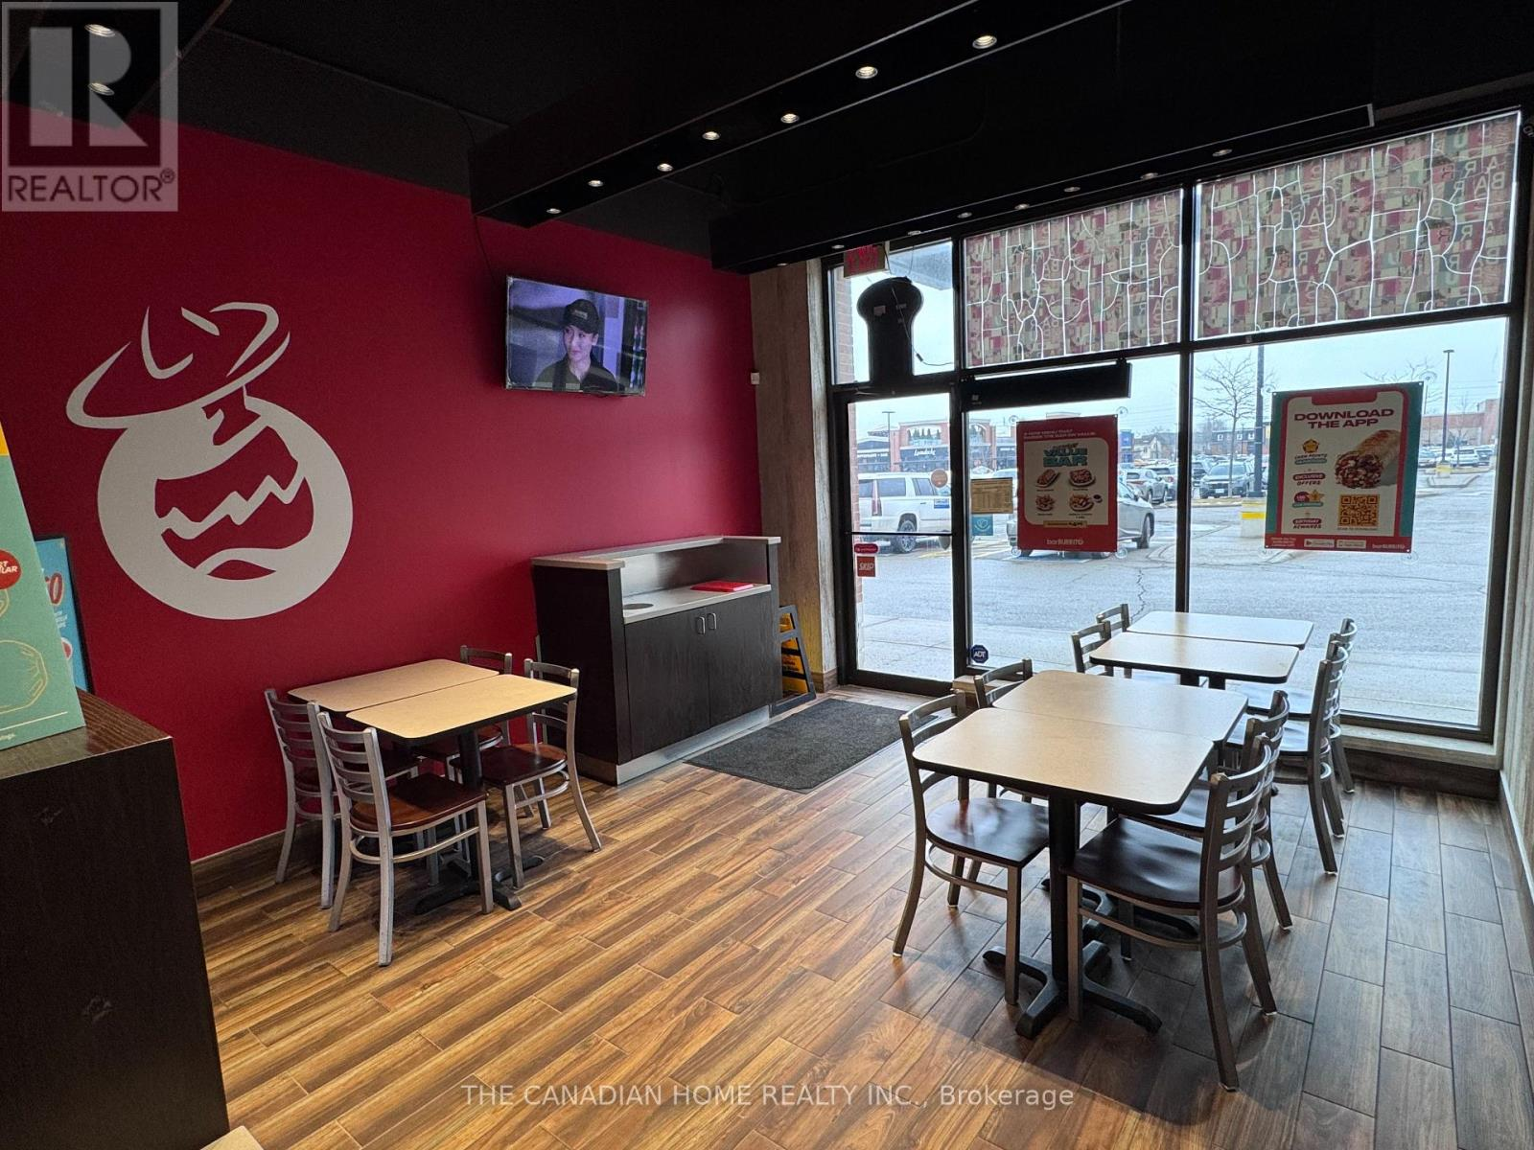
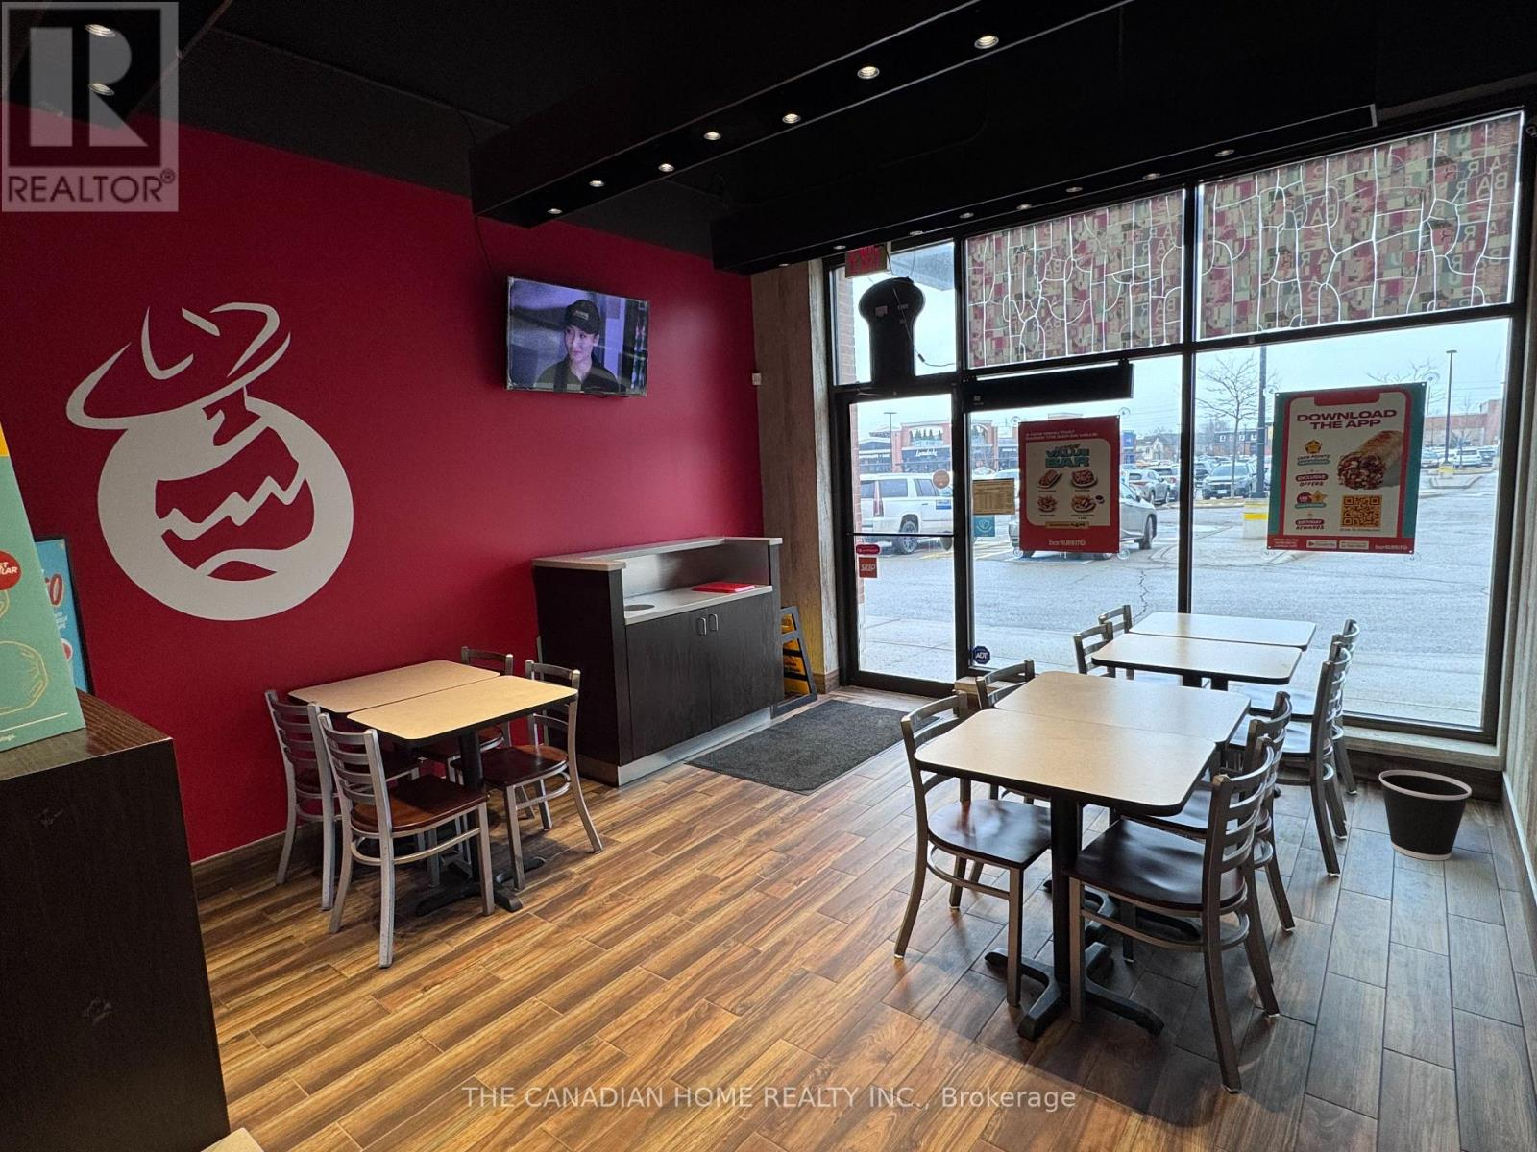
+ wastebasket [1378,768,1473,862]
